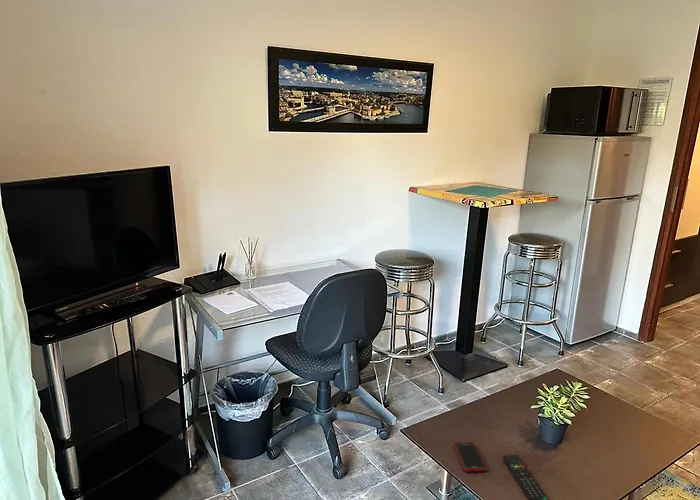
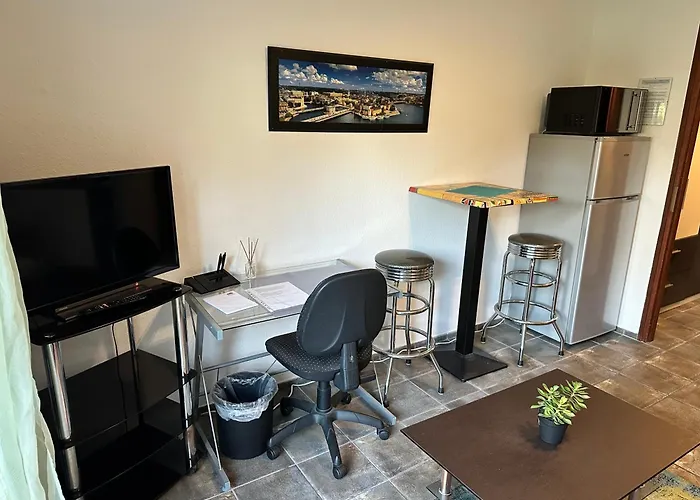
- cell phone [453,441,488,472]
- remote control [502,454,549,500]
